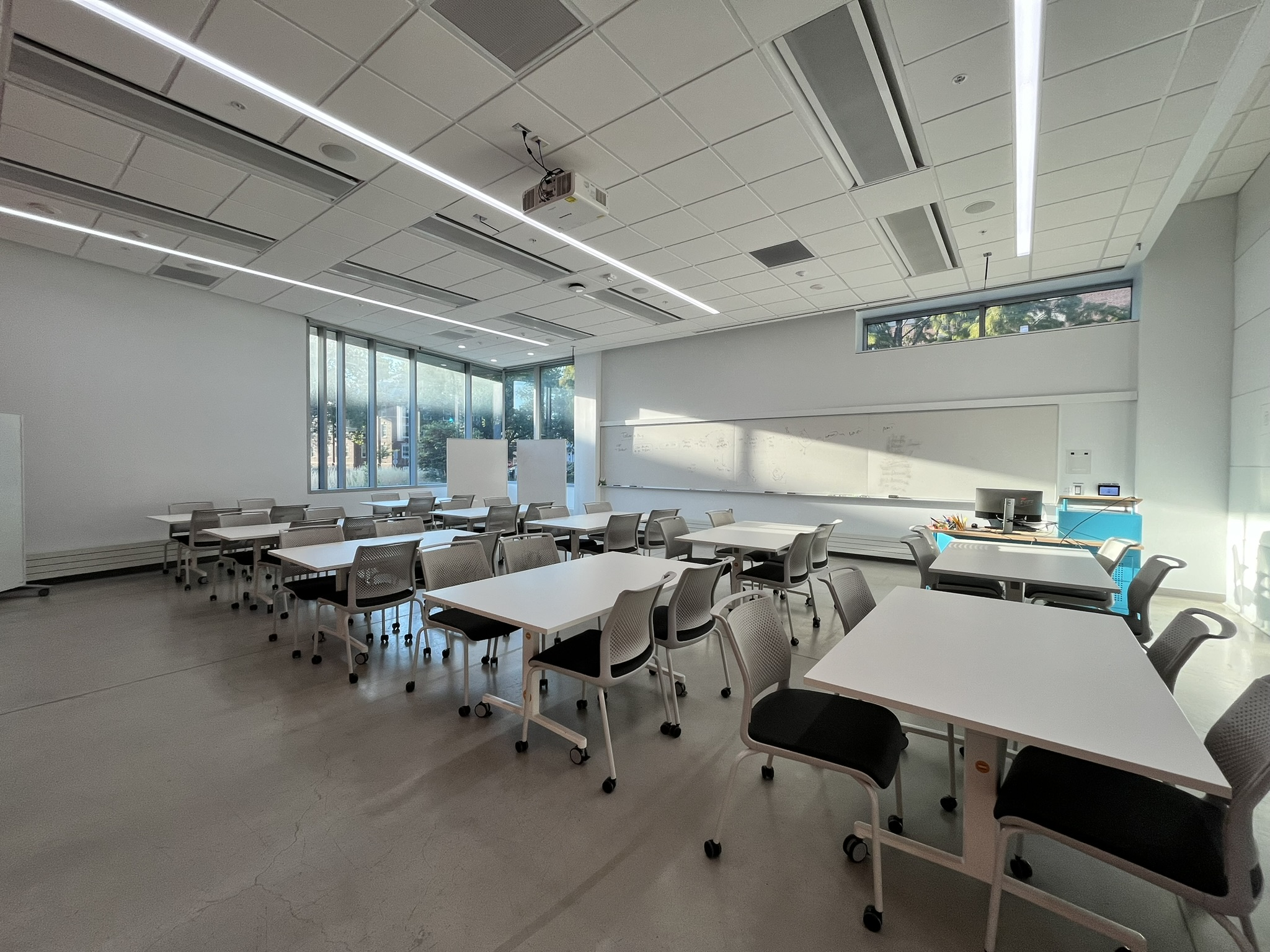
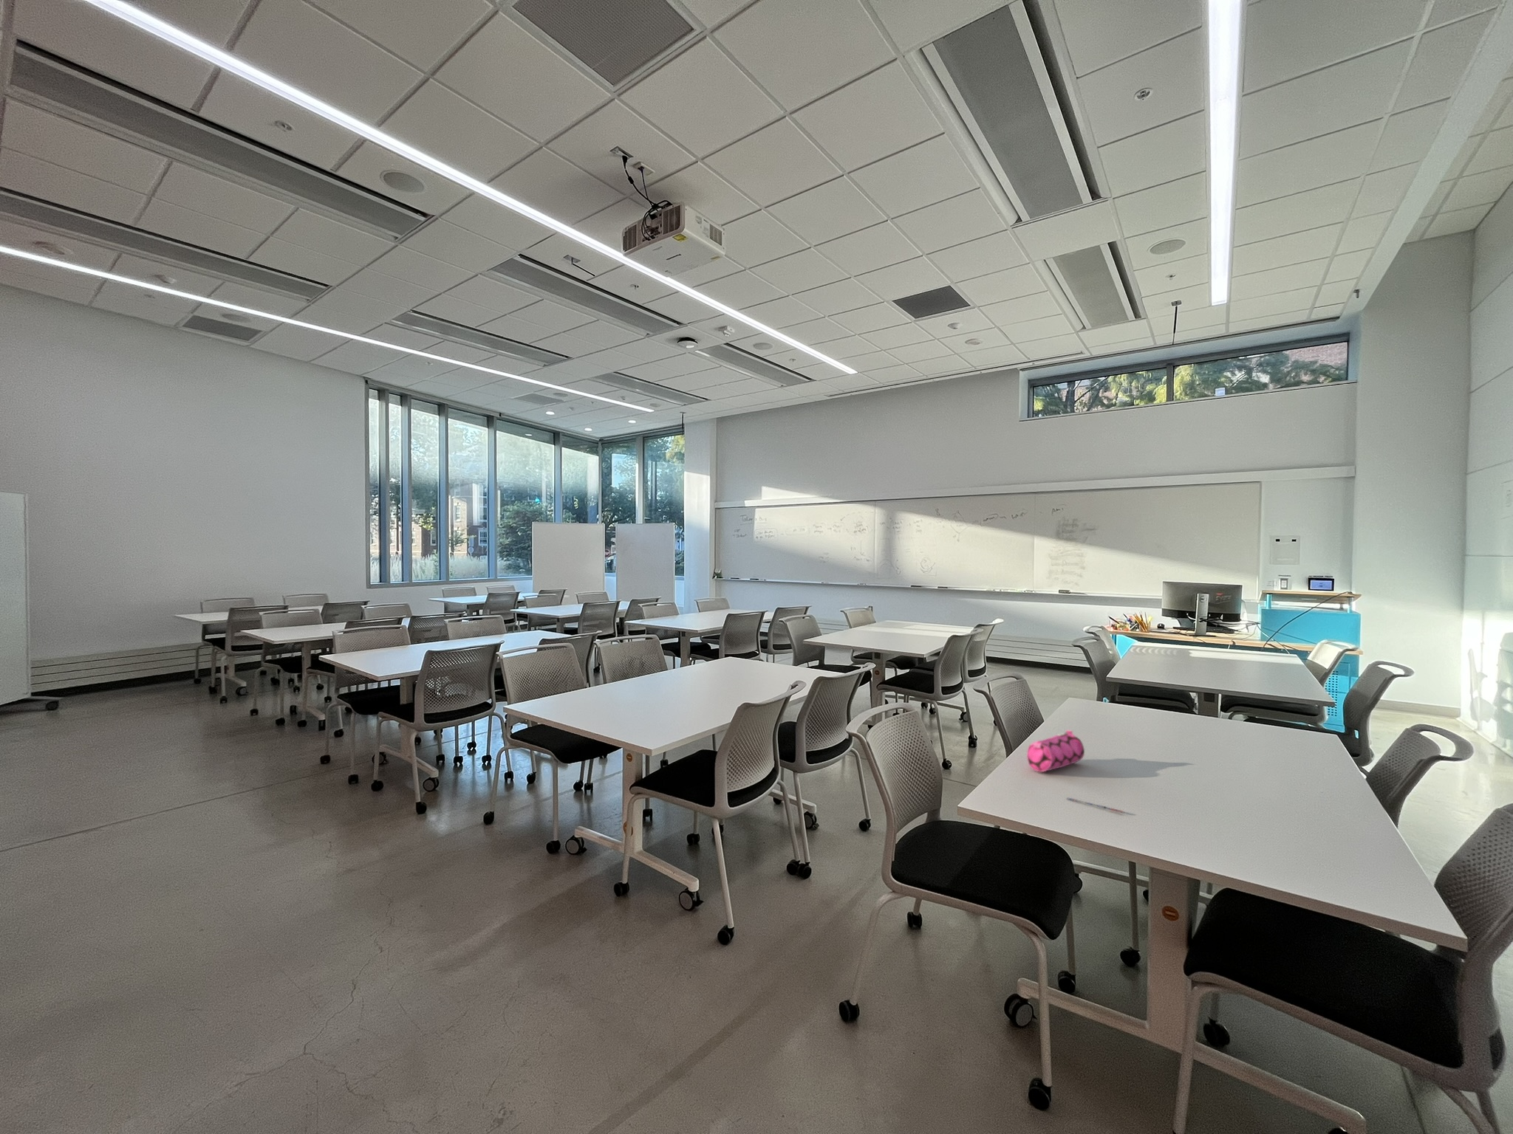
+ pen [1066,797,1125,815]
+ pencil case [1026,729,1085,773]
